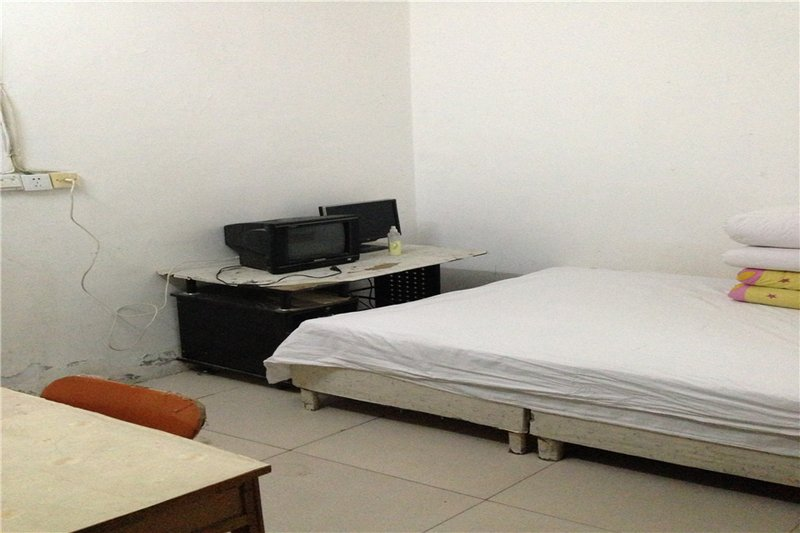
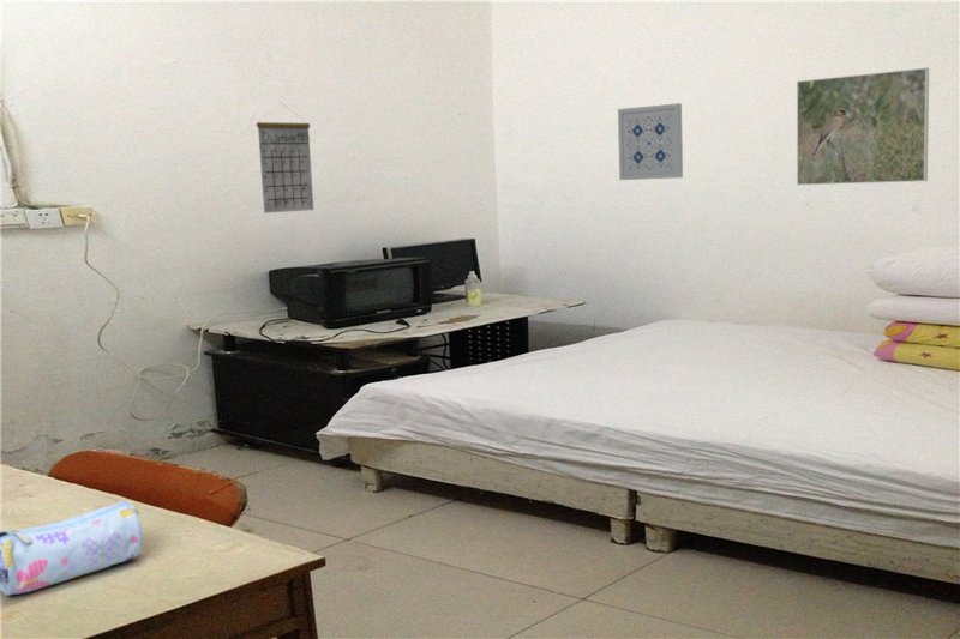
+ wall art [617,102,684,181]
+ pencil case [0,500,144,597]
+ calendar [256,102,314,215]
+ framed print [796,67,930,186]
